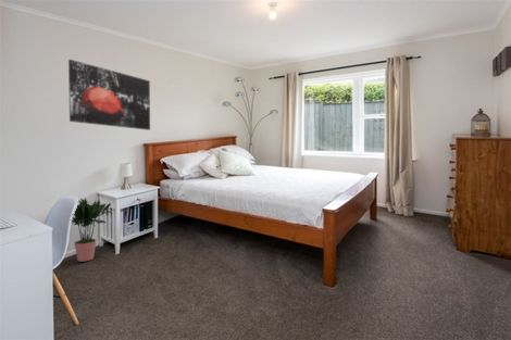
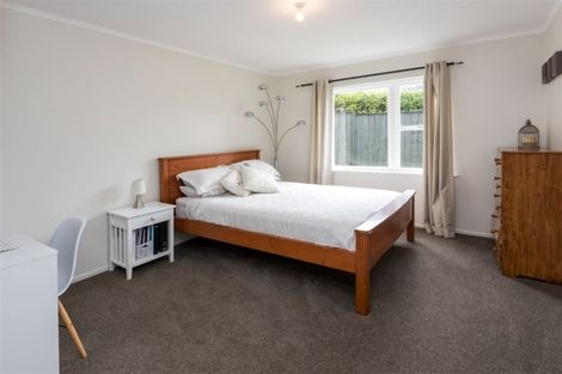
- potted plant [71,197,113,263]
- wall art [67,59,151,131]
